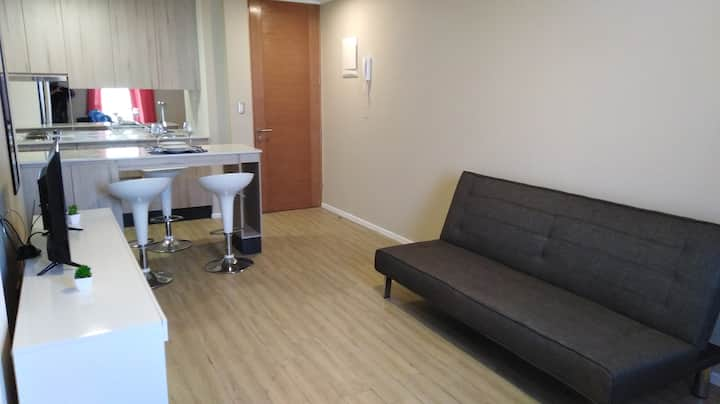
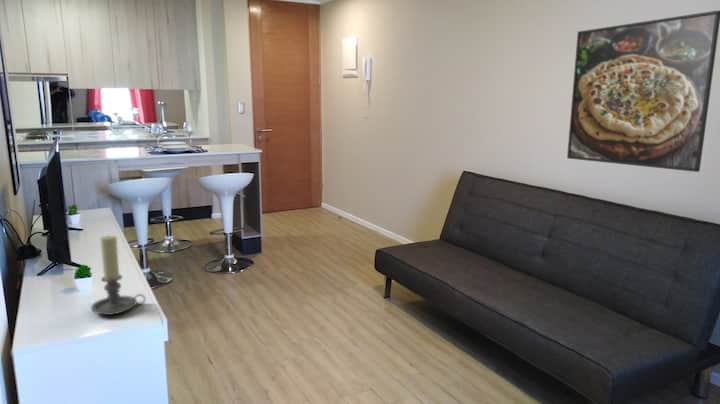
+ candle holder [90,235,147,316]
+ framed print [566,9,720,173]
